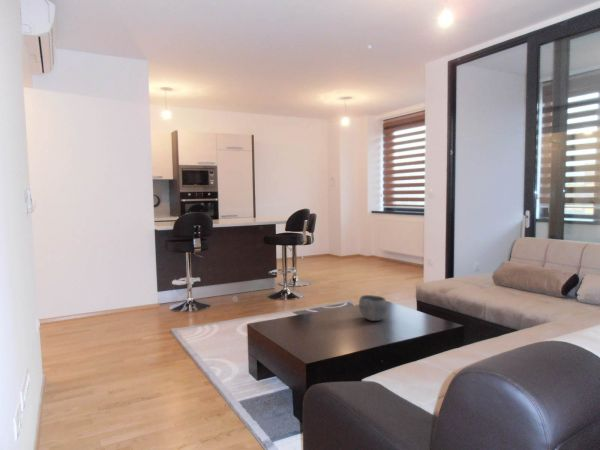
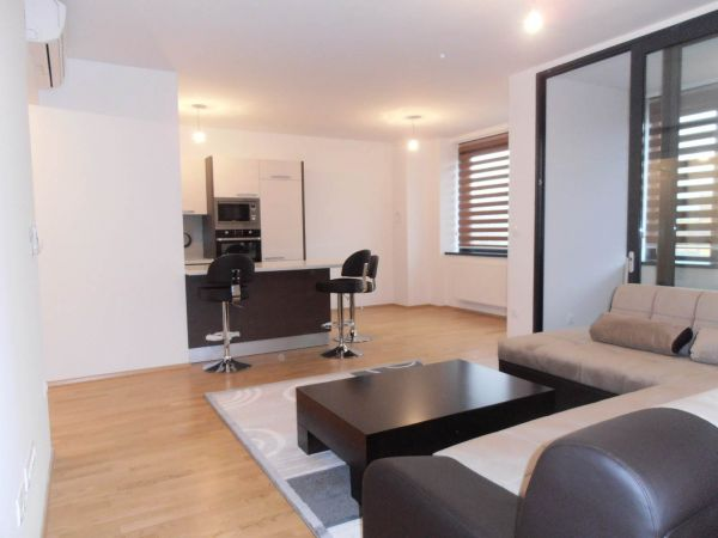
- bowl [358,294,388,322]
